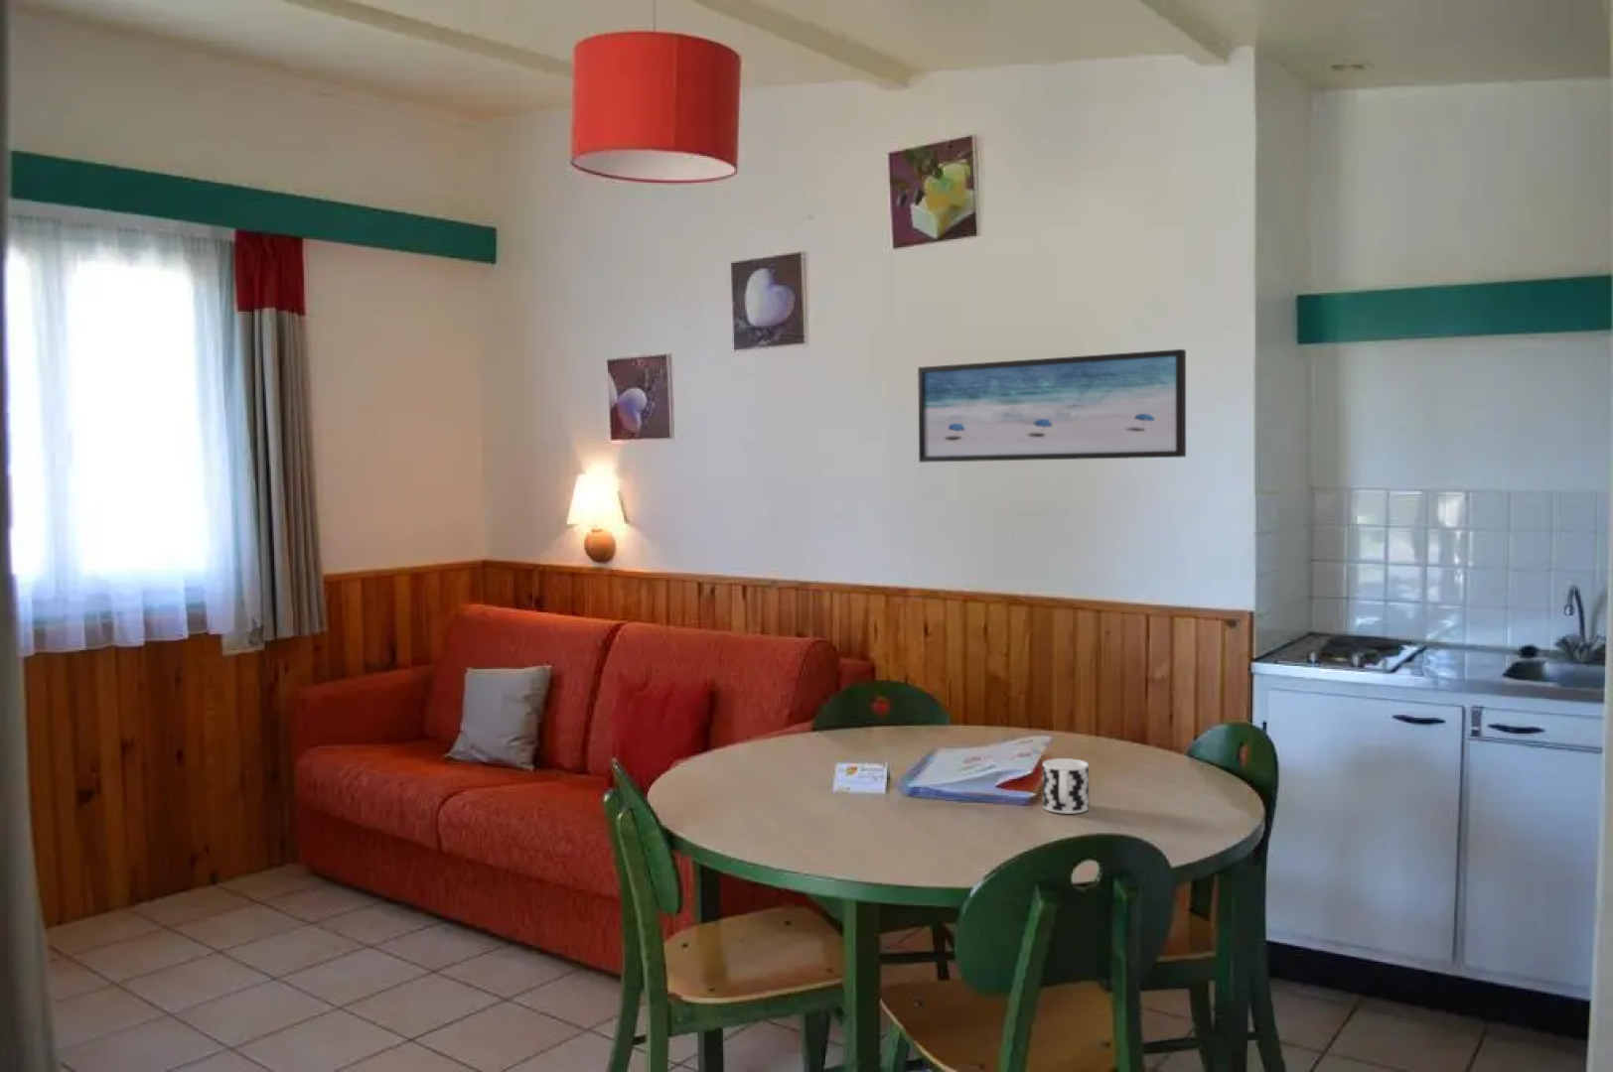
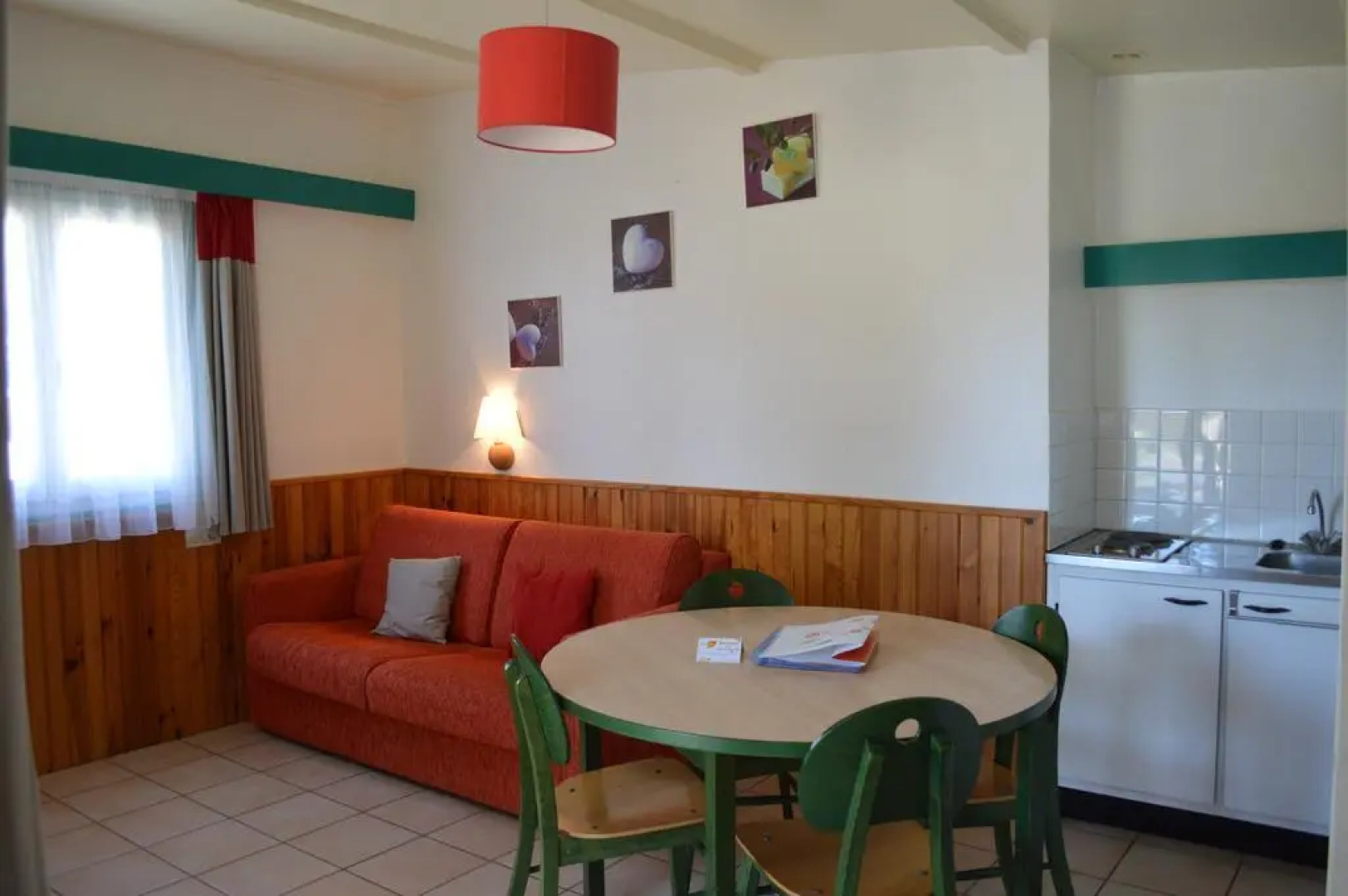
- cup [1042,757,1090,815]
- wall art [917,348,1187,463]
